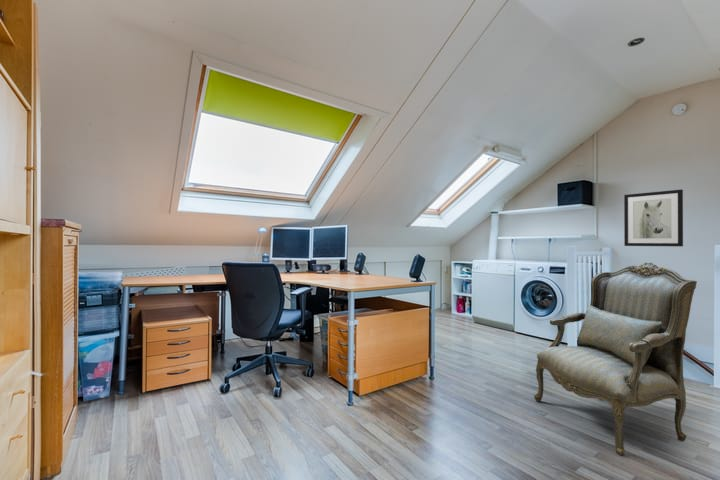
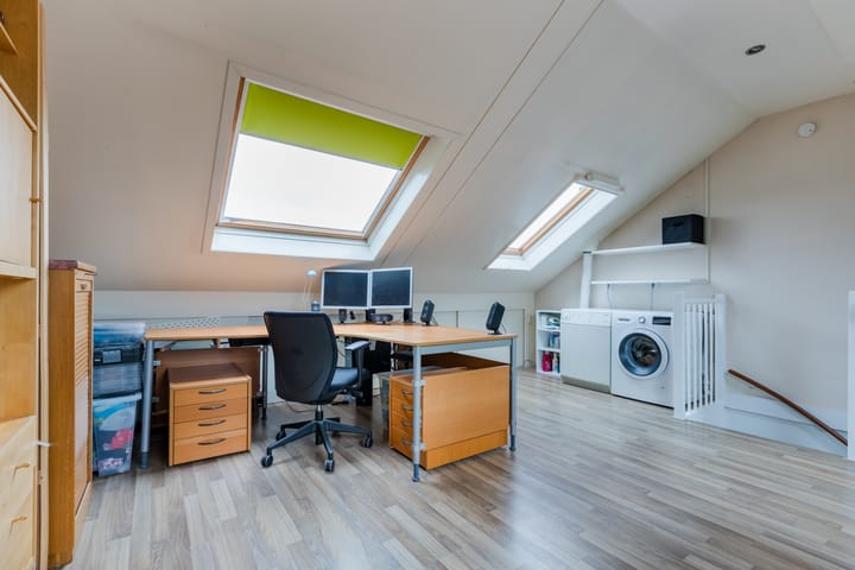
- wall art [623,188,684,247]
- armchair [533,262,698,457]
